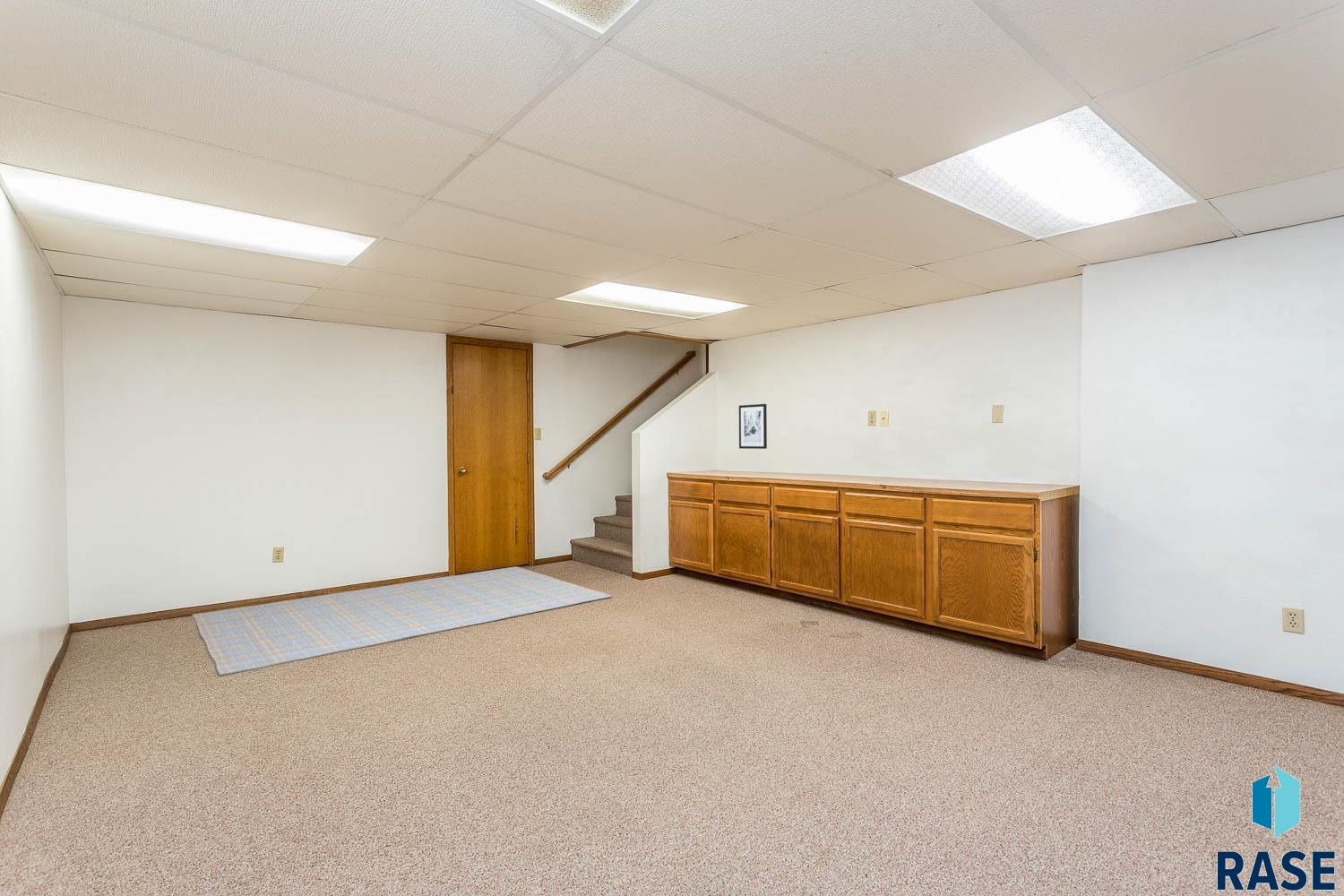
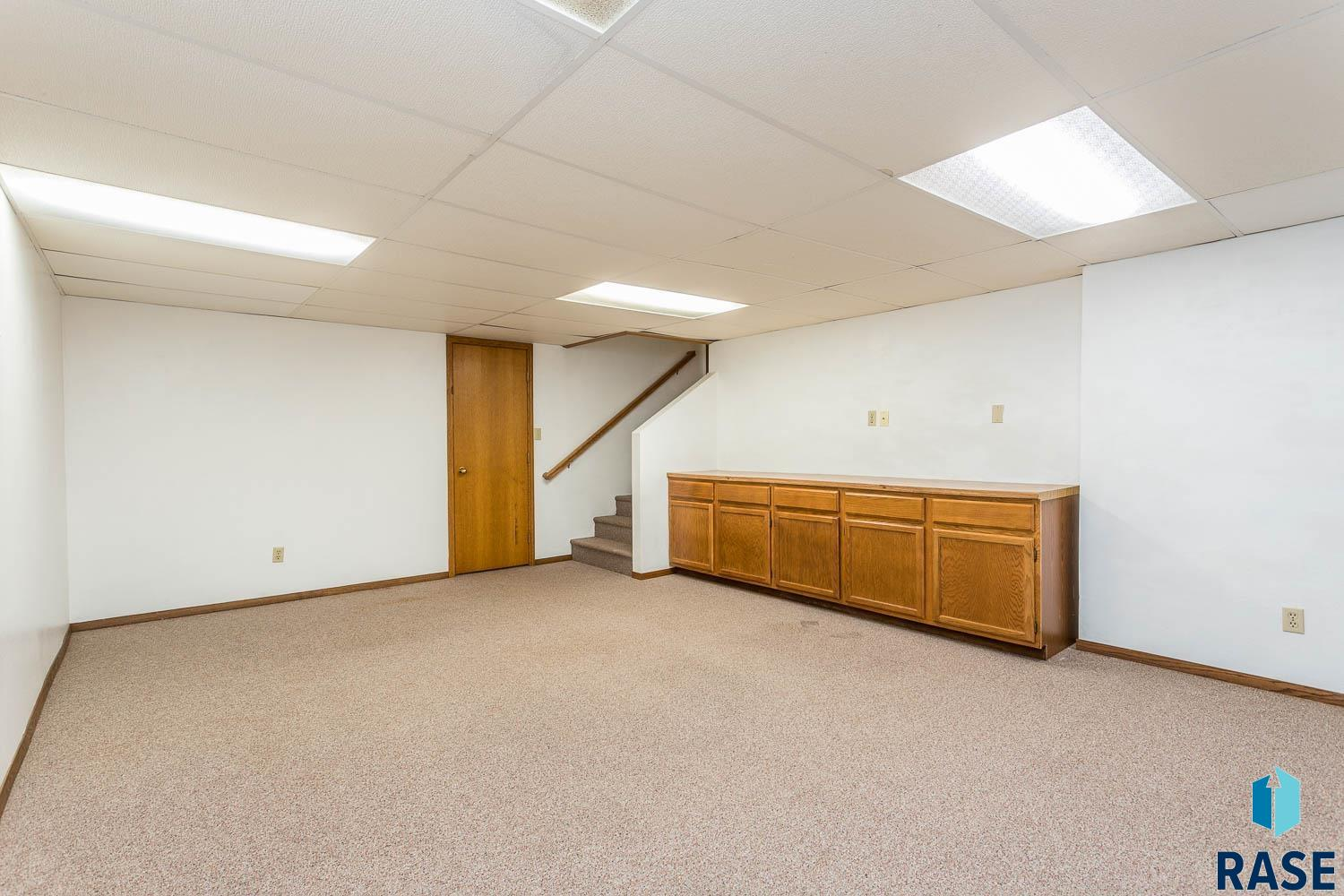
- wall art [738,403,768,450]
- rug [192,565,613,677]
